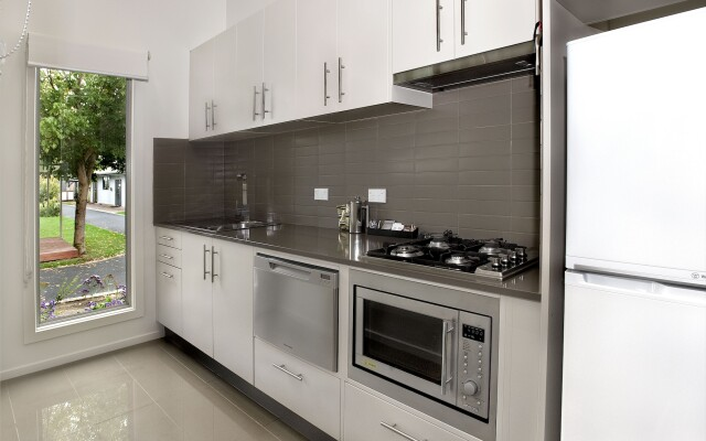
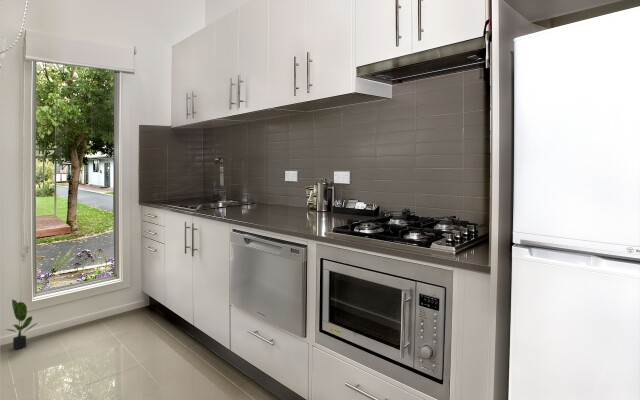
+ potted plant [5,298,38,350]
